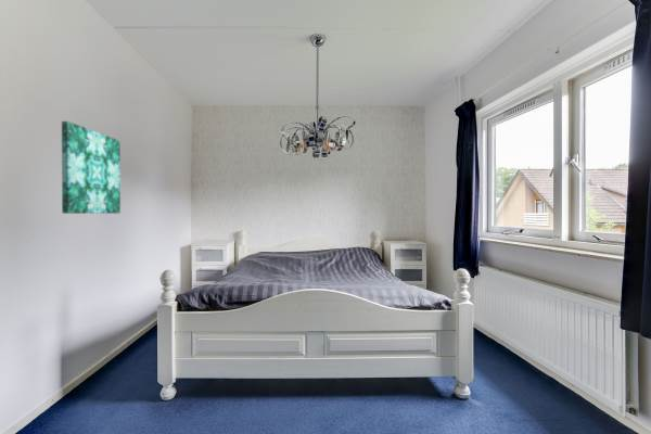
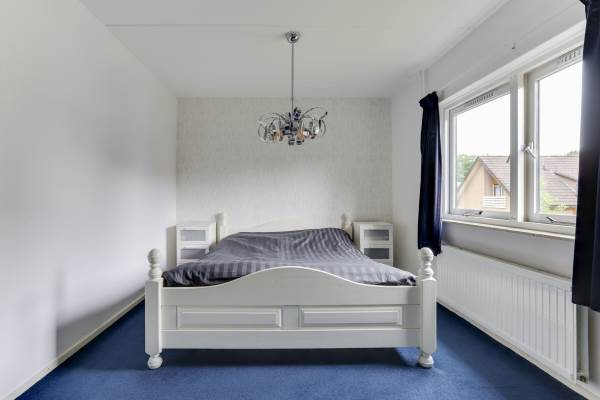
- wall art [61,120,122,215]
